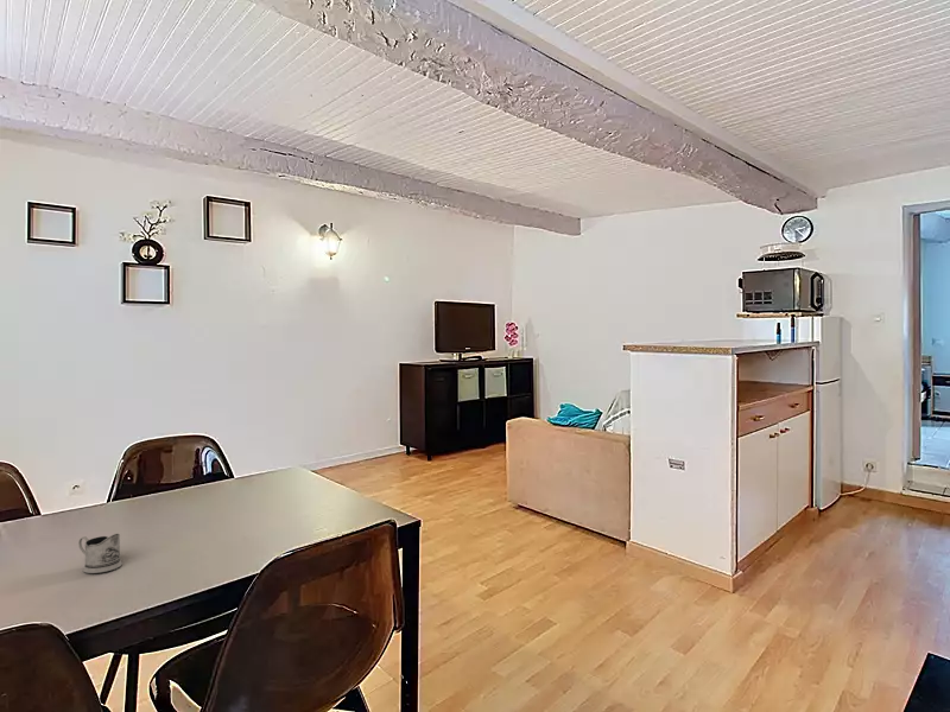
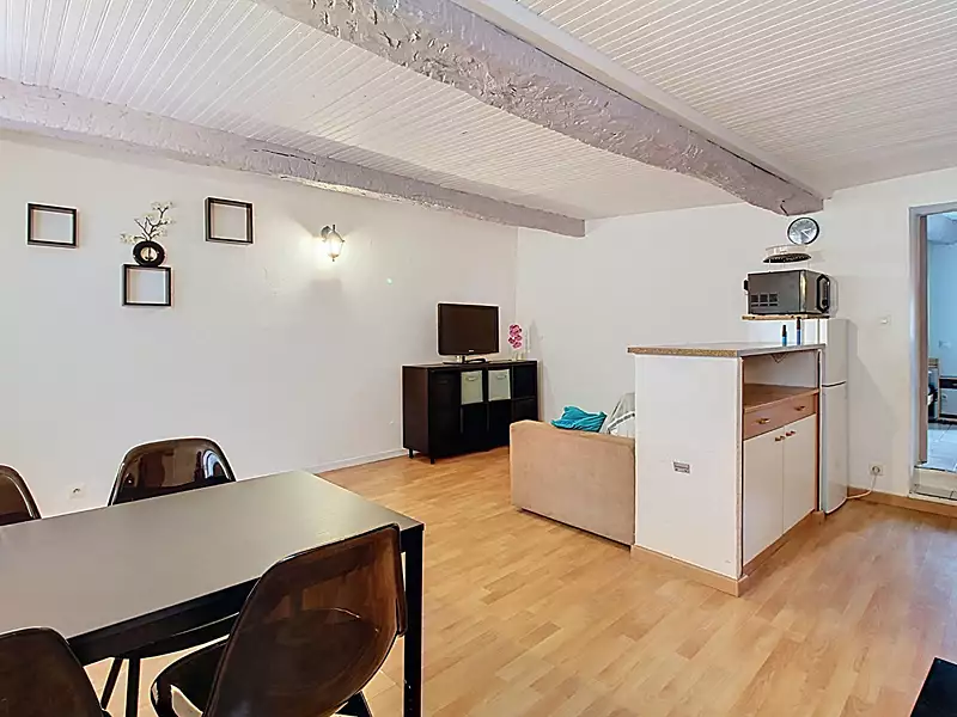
- tea glass holder [77,533,124,574]
